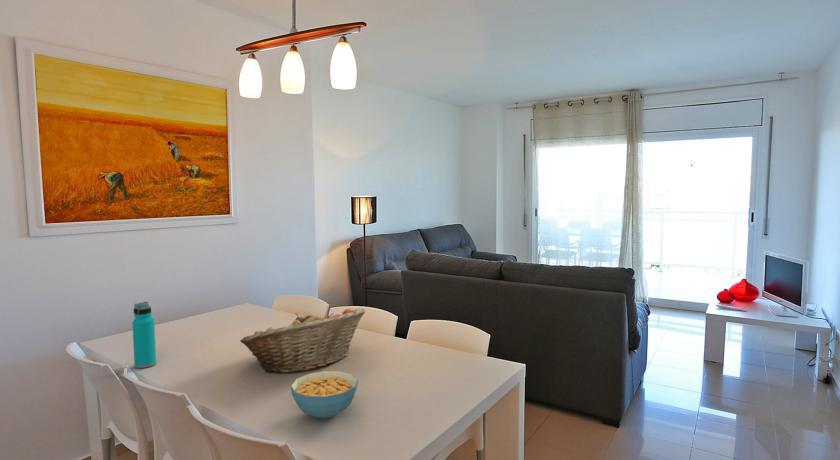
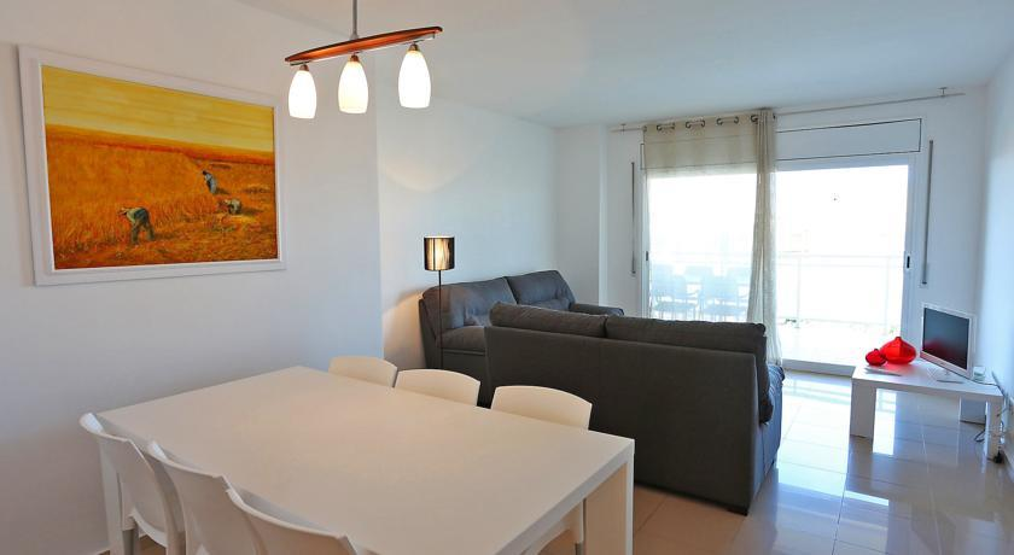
- fruit basket [239,308,367,374]
- water bottle [131,301,157,369]
- cereal bowl [290,370,359,420]
